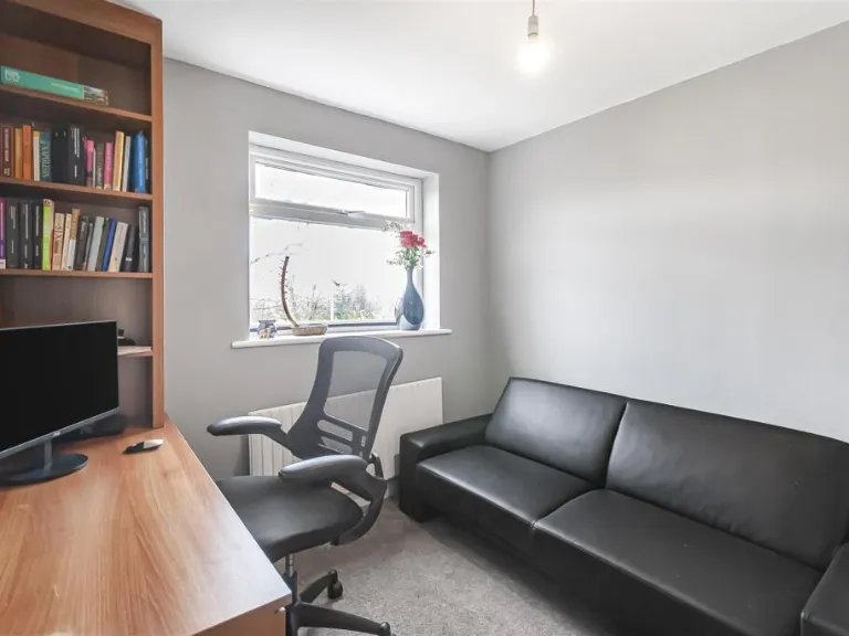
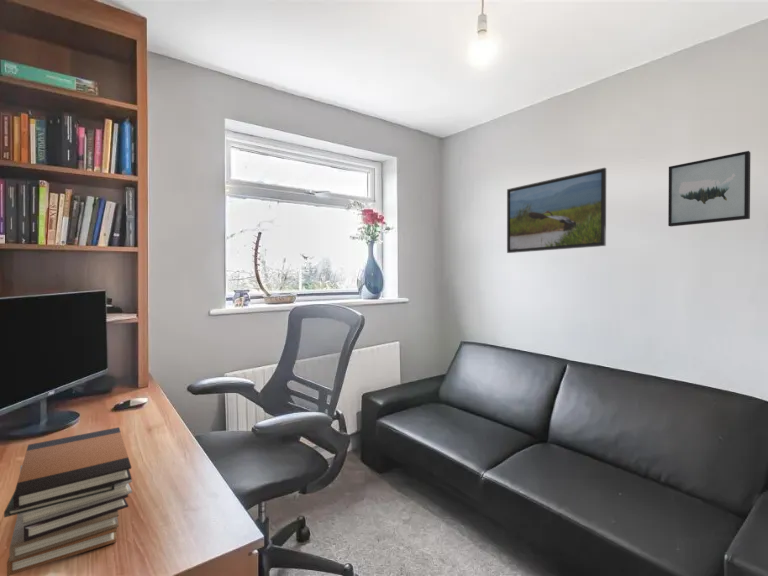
+ book stack [3,426,133,576]
+ wall art [667,150,751,228]
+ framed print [506,167,607,254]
